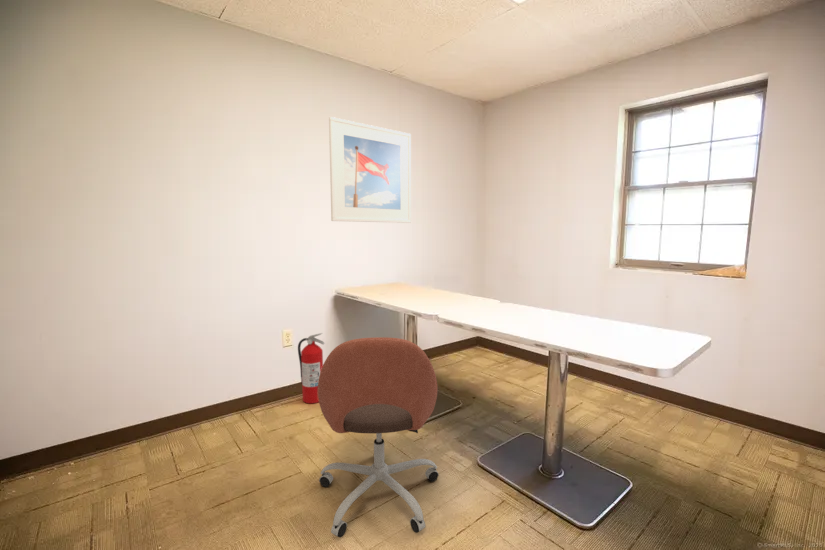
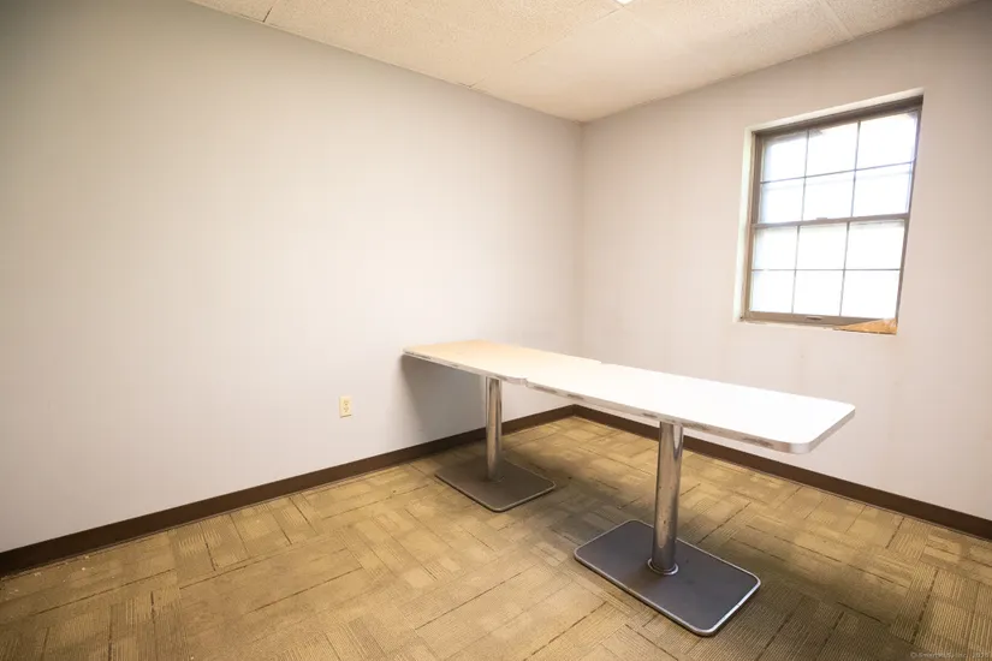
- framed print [328,116,412,224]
- office chair [318,336,440,538]
- fire extinguisher [297,332,326,404]
